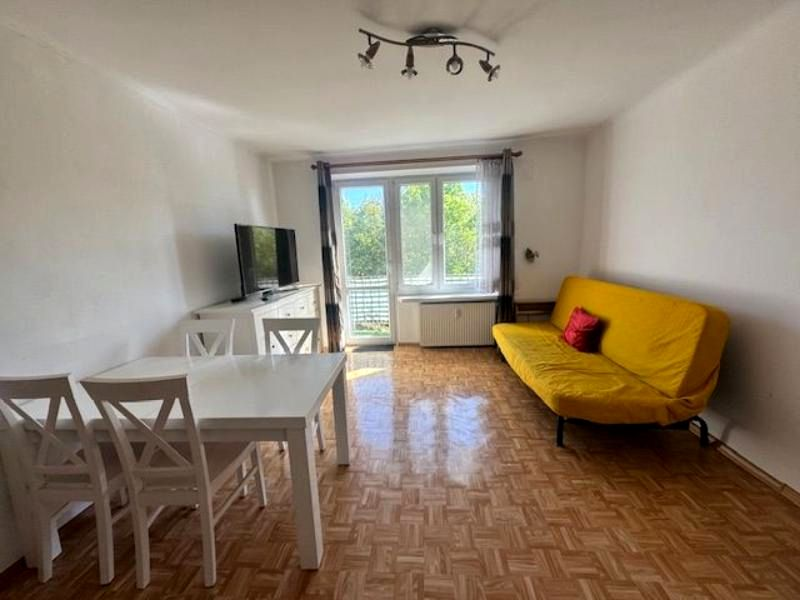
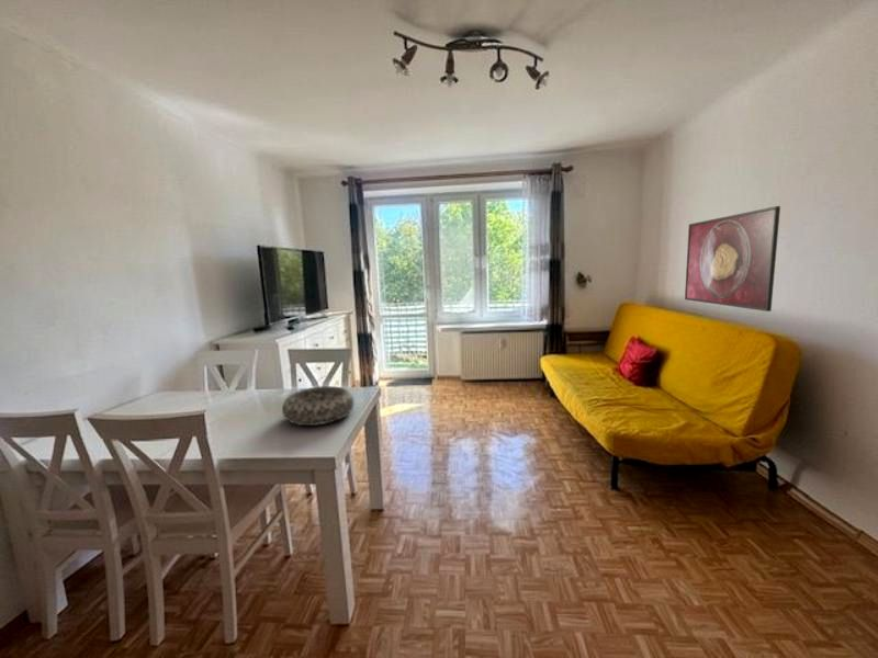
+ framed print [684,205,781,313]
+ decorative bowl [281,385,356,427]
